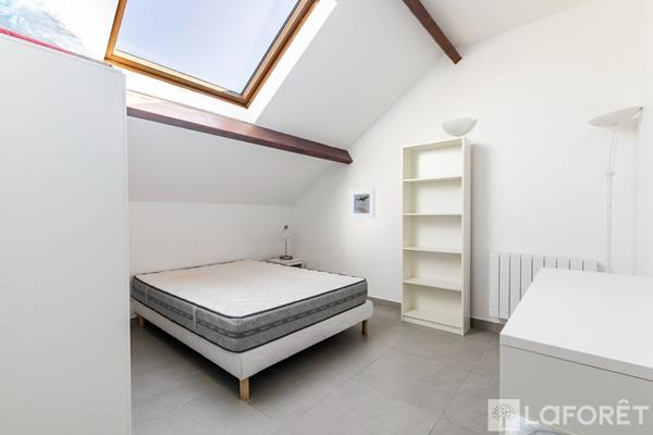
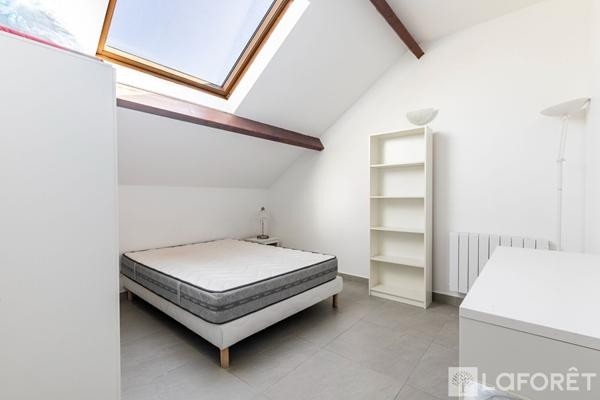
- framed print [348,187,375,220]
